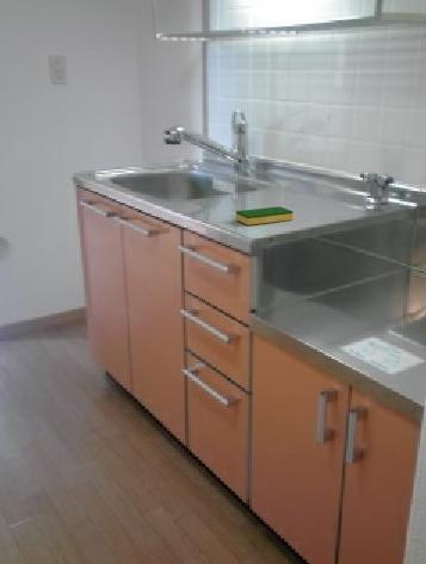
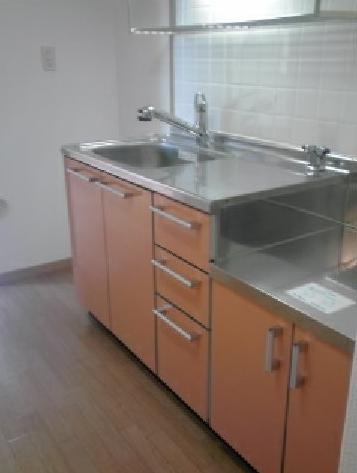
- dish sponge [235,205,295,227]
